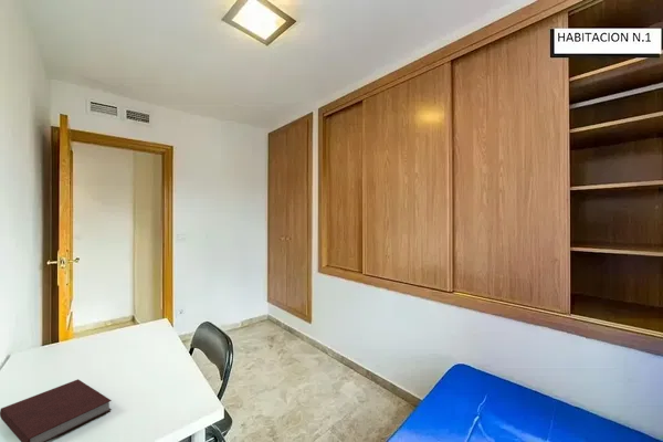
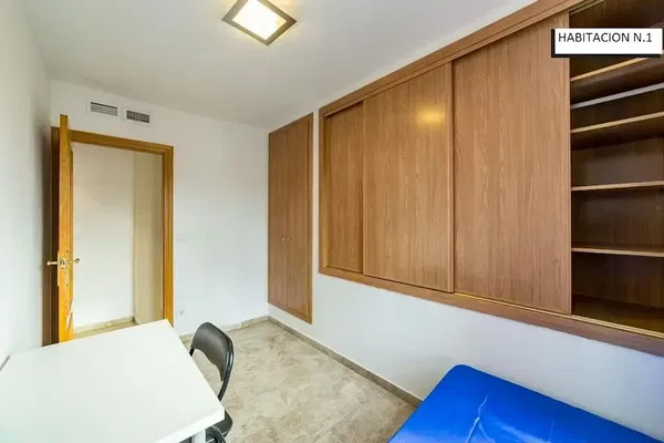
- notebook [0,379,113,442]
